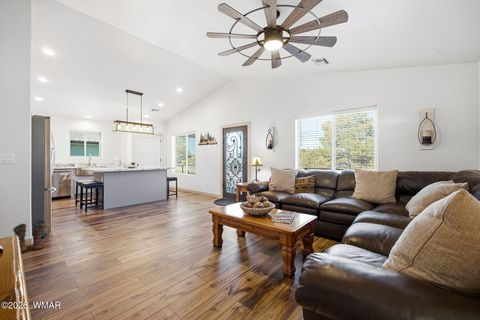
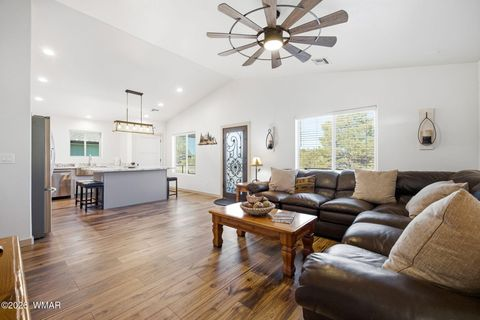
- boots [12,219,53,254]
